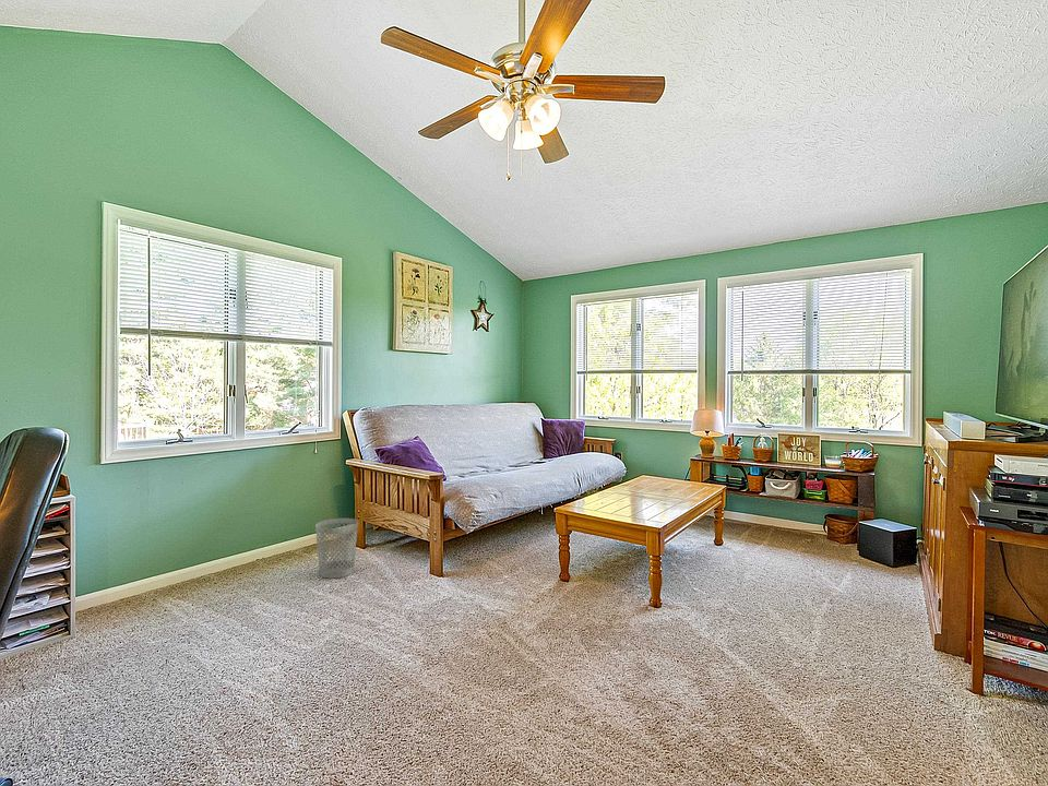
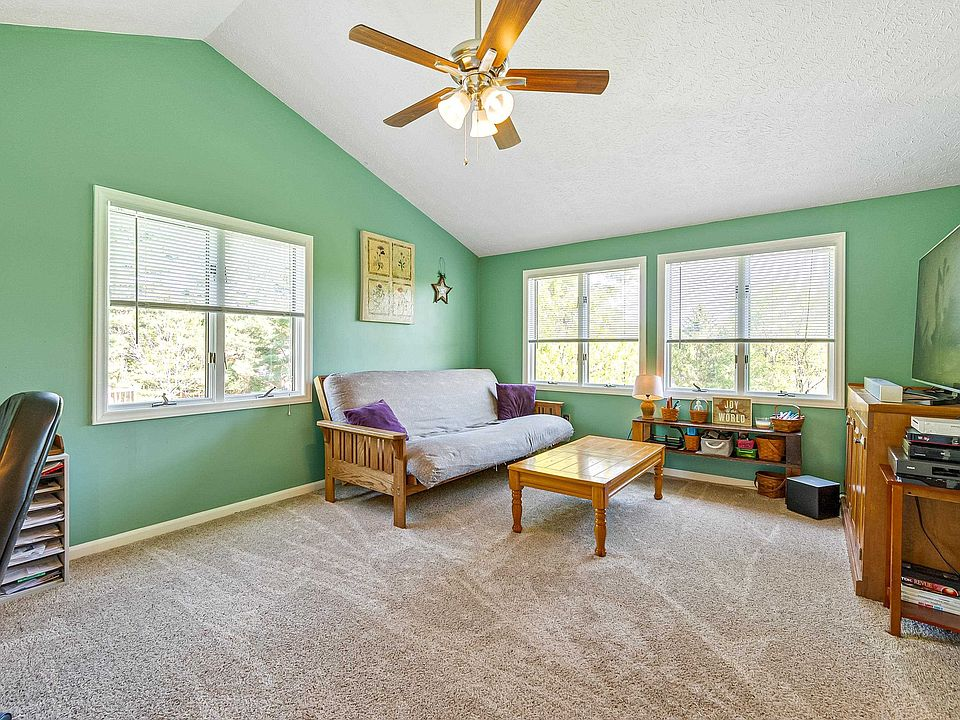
- wastebasket [314,517,359,580]
